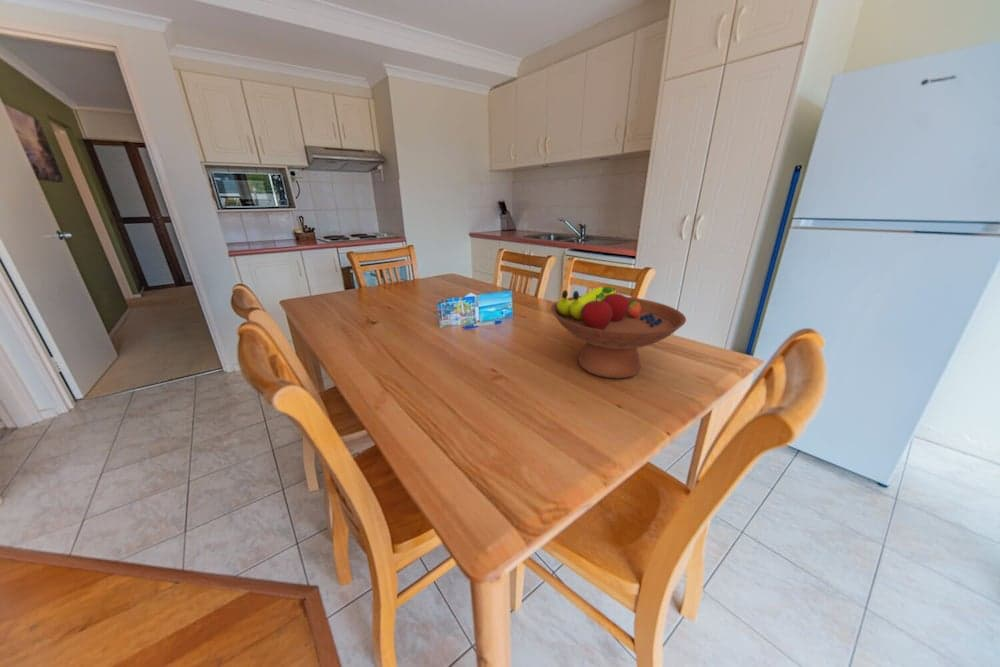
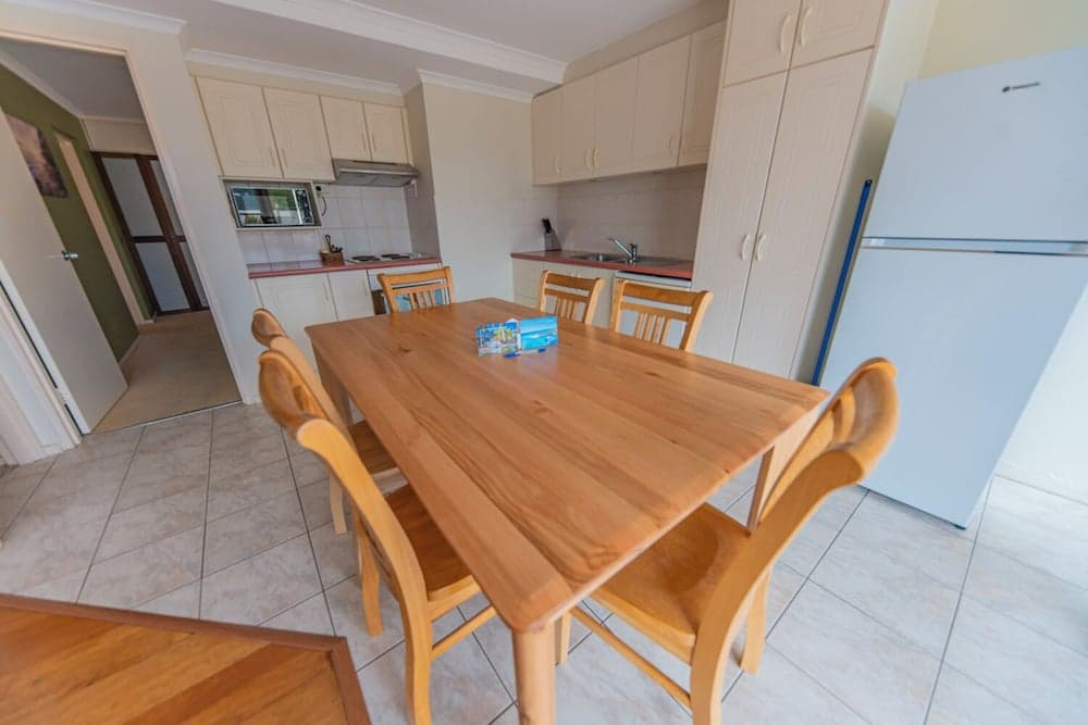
- fruit bowl [550,285,687,380]
